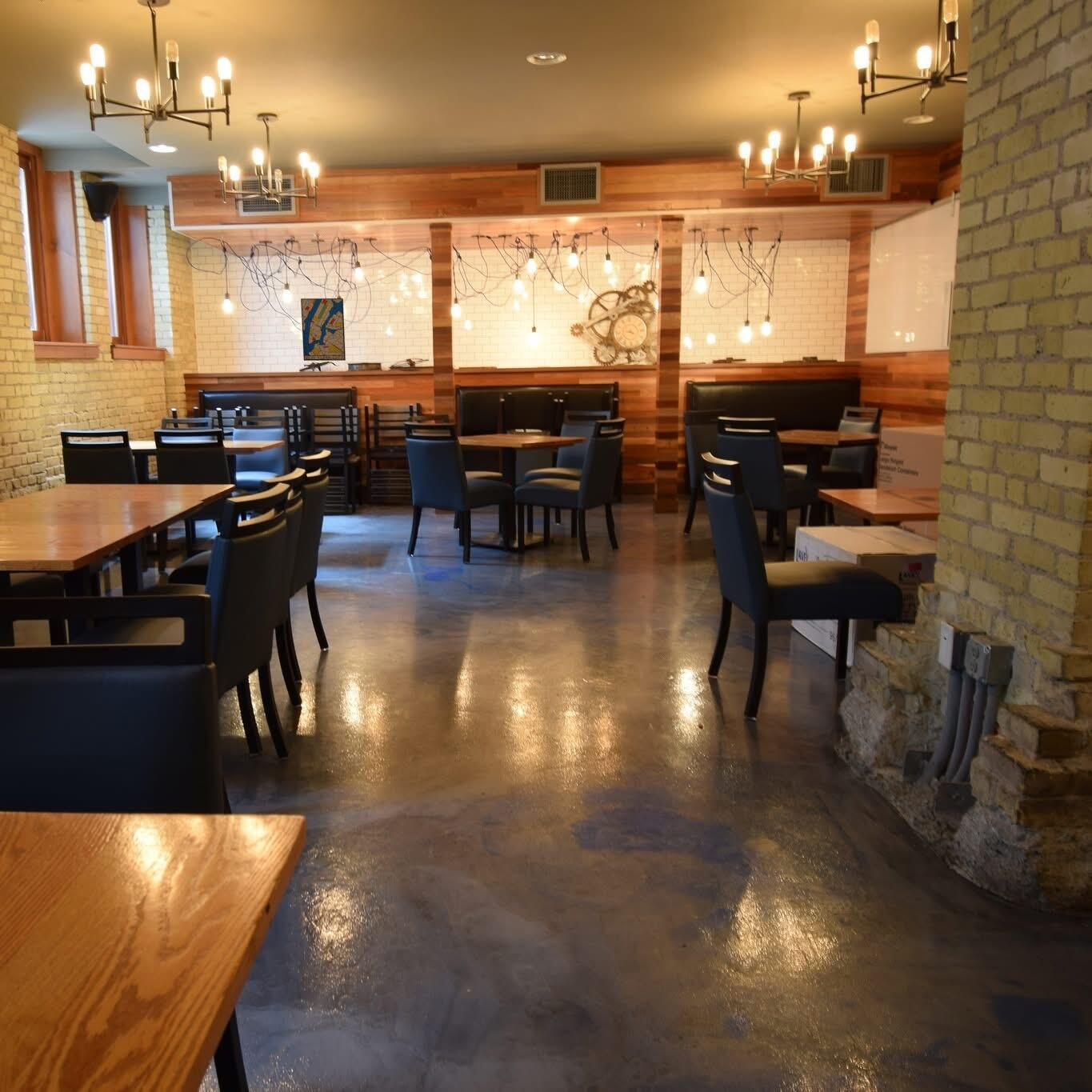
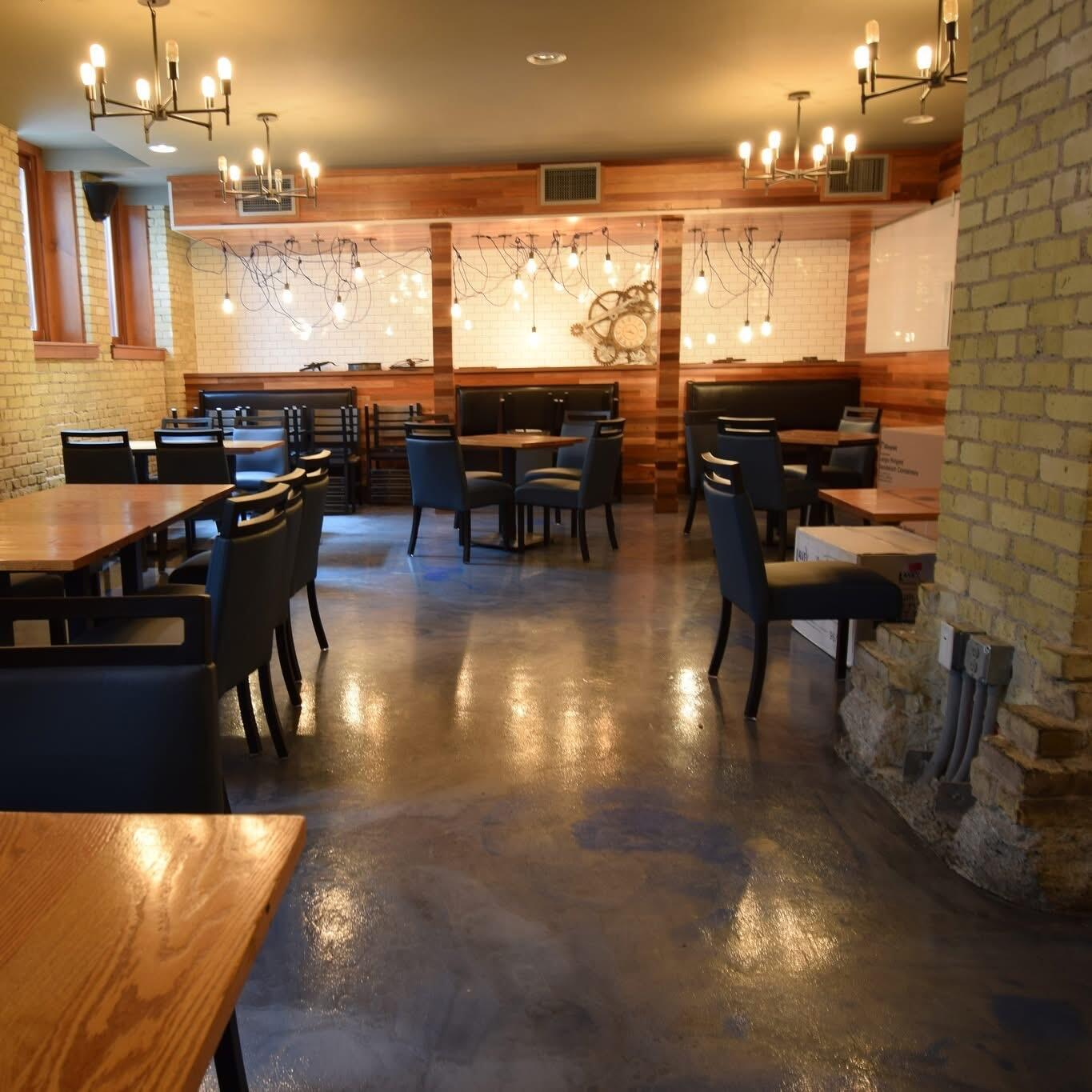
- wall art [300,298,346,362]
